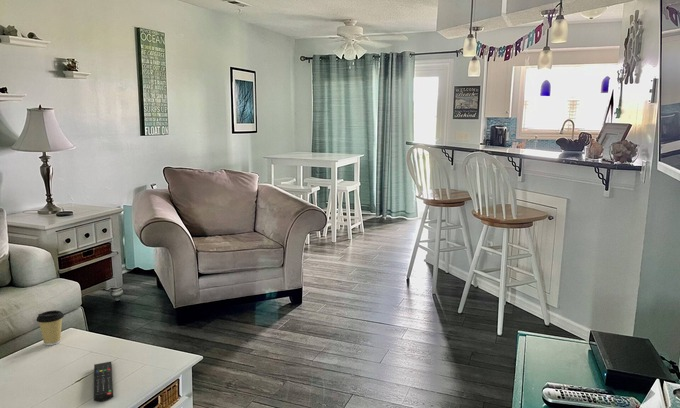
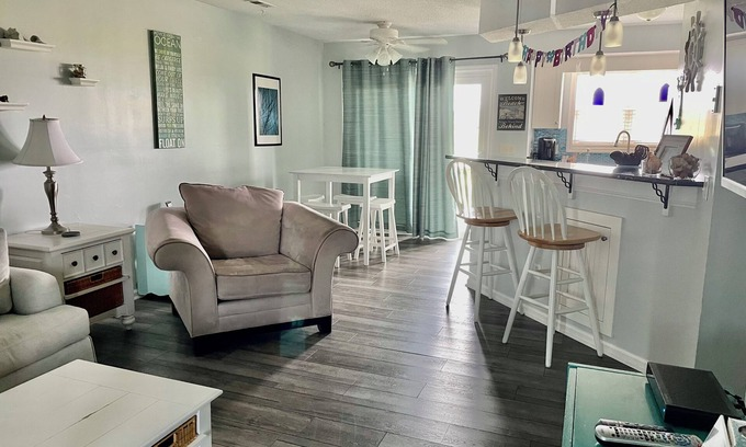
- remote control [93,361,114,403]
- coffee cup [35,309,65,346]
